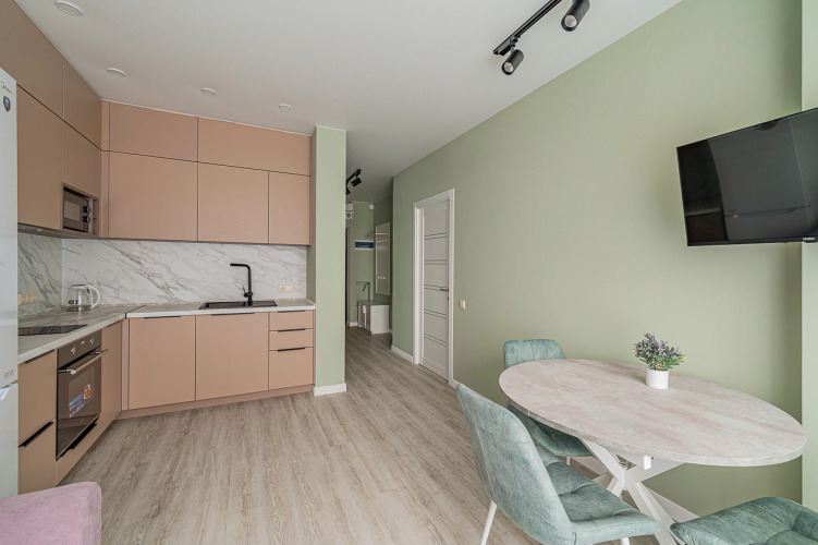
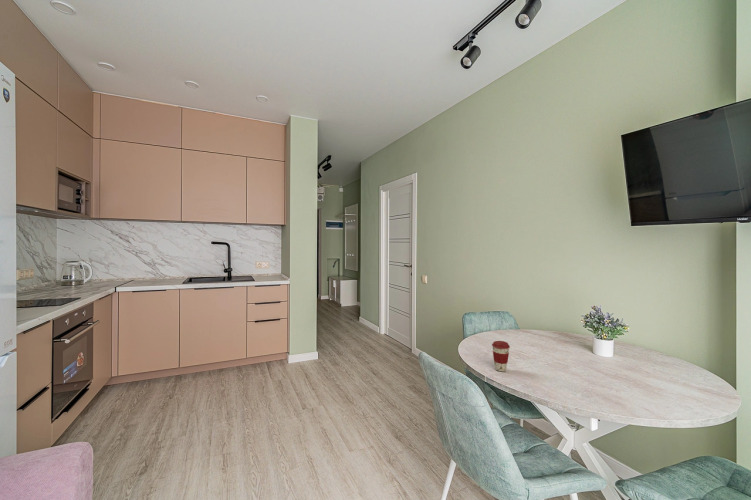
+ coffee cup [491,340,511,372]
